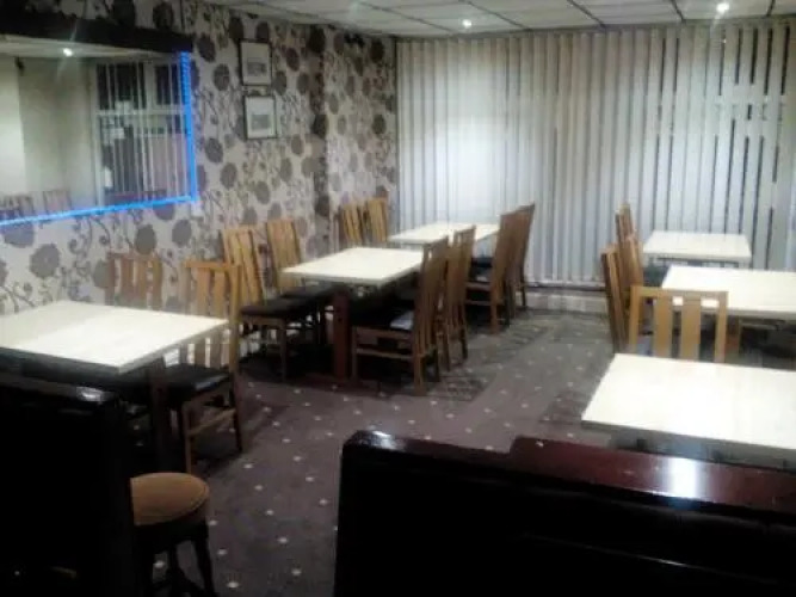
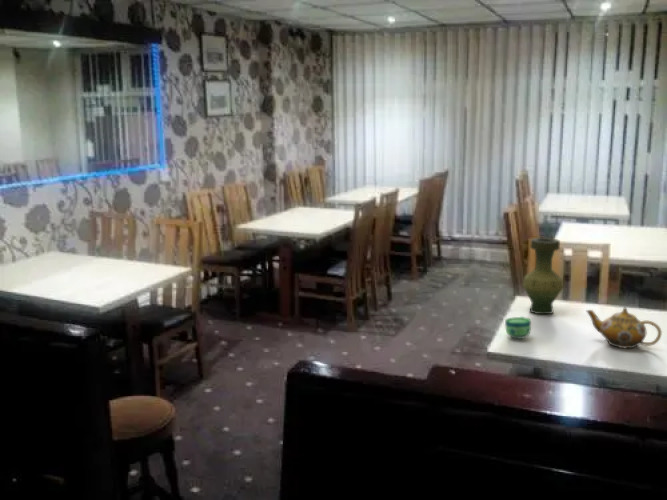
+ cup [504,316,532,340]
+ vase [521,237,565,315]
+ teapot [586,307,663,349]
